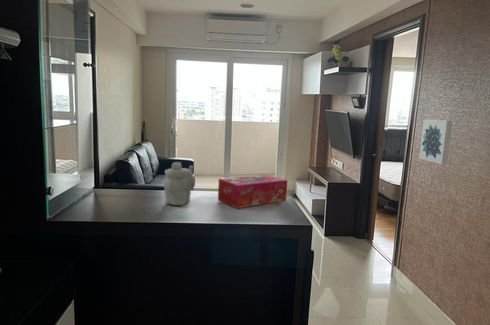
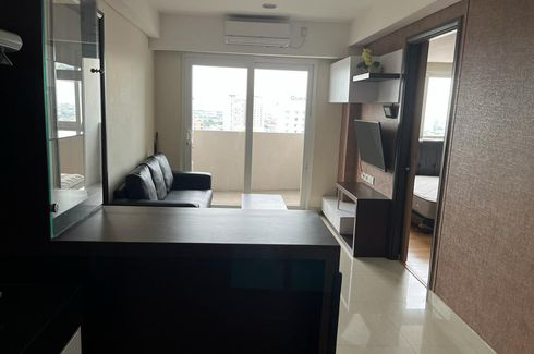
- wall art [418,119,453,166]
- teapot [163,161,196,206]
- tissue box [217,174,288,209]
